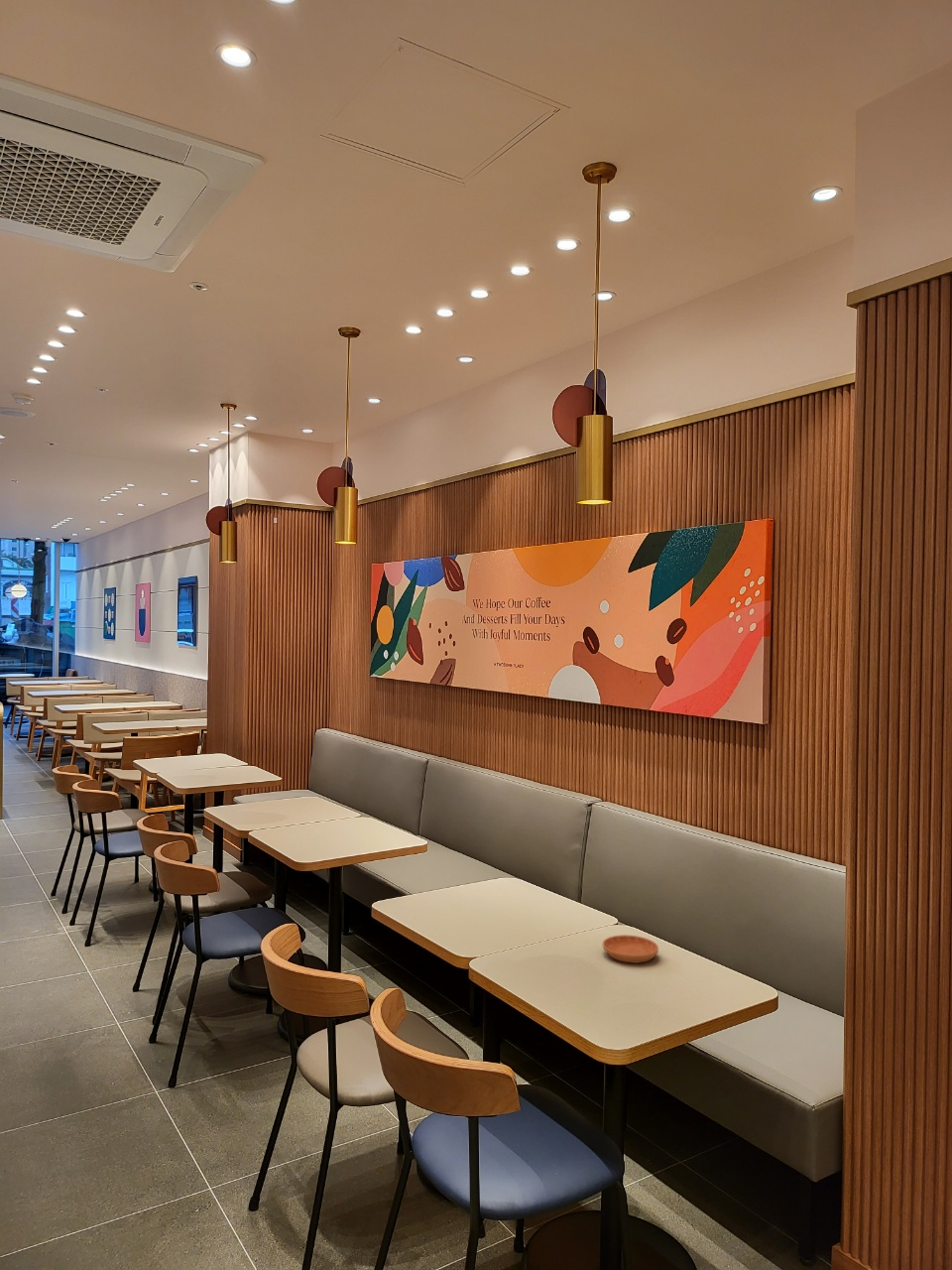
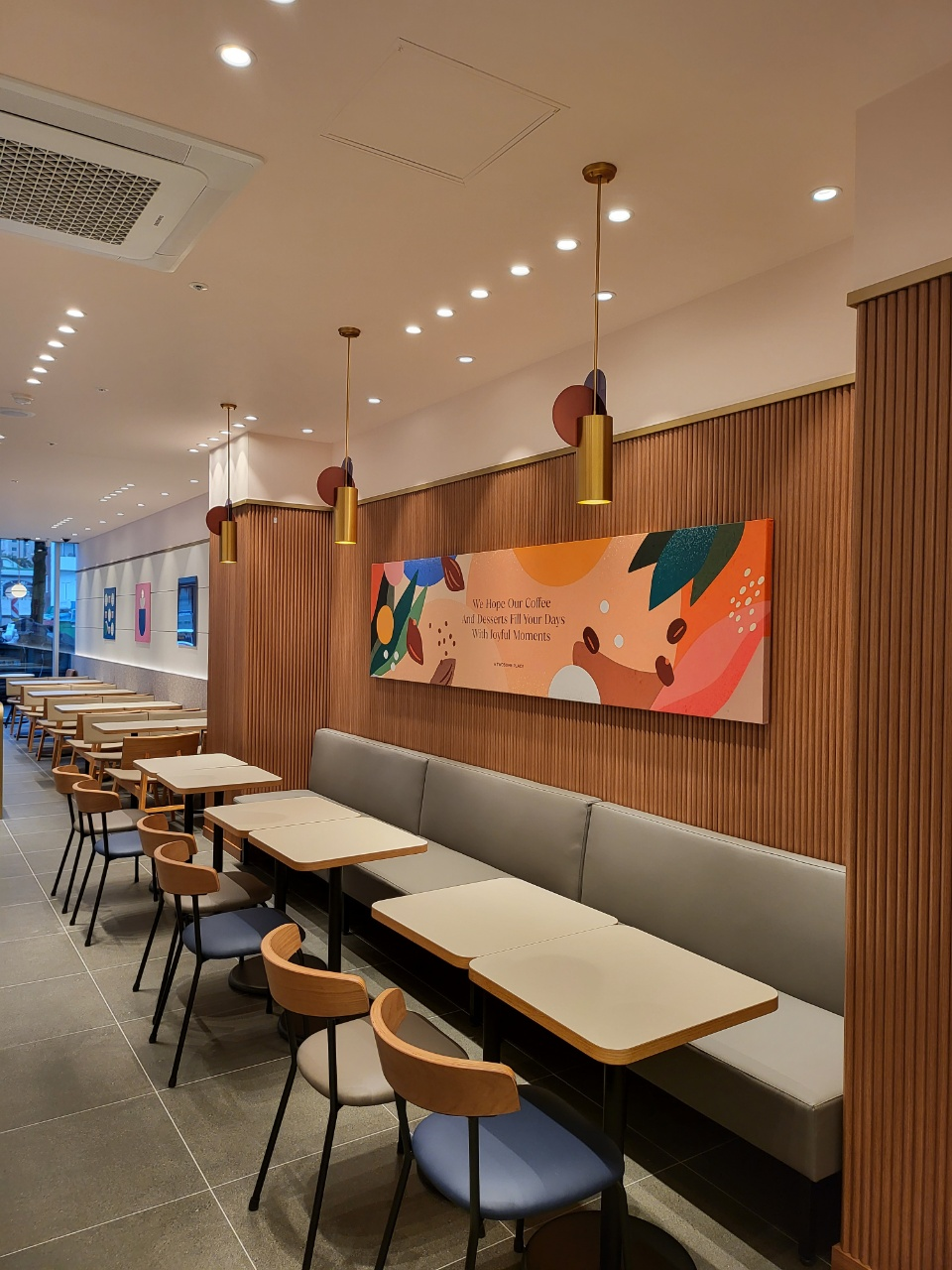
- saucer [602,934,659,964]
